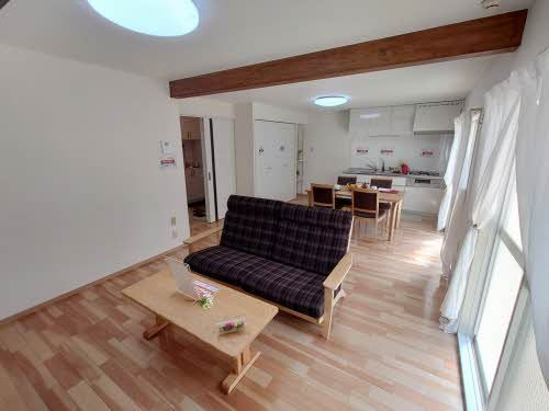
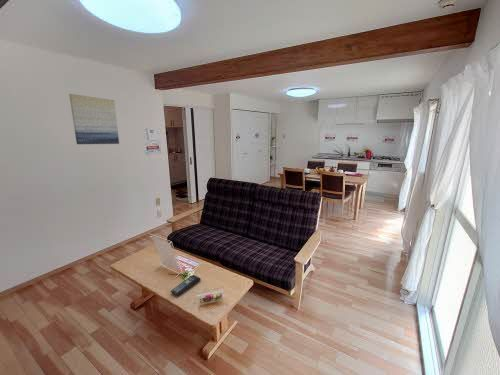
+ remote control [170,274,201,297]
+ wall art [68,93,120,145]
